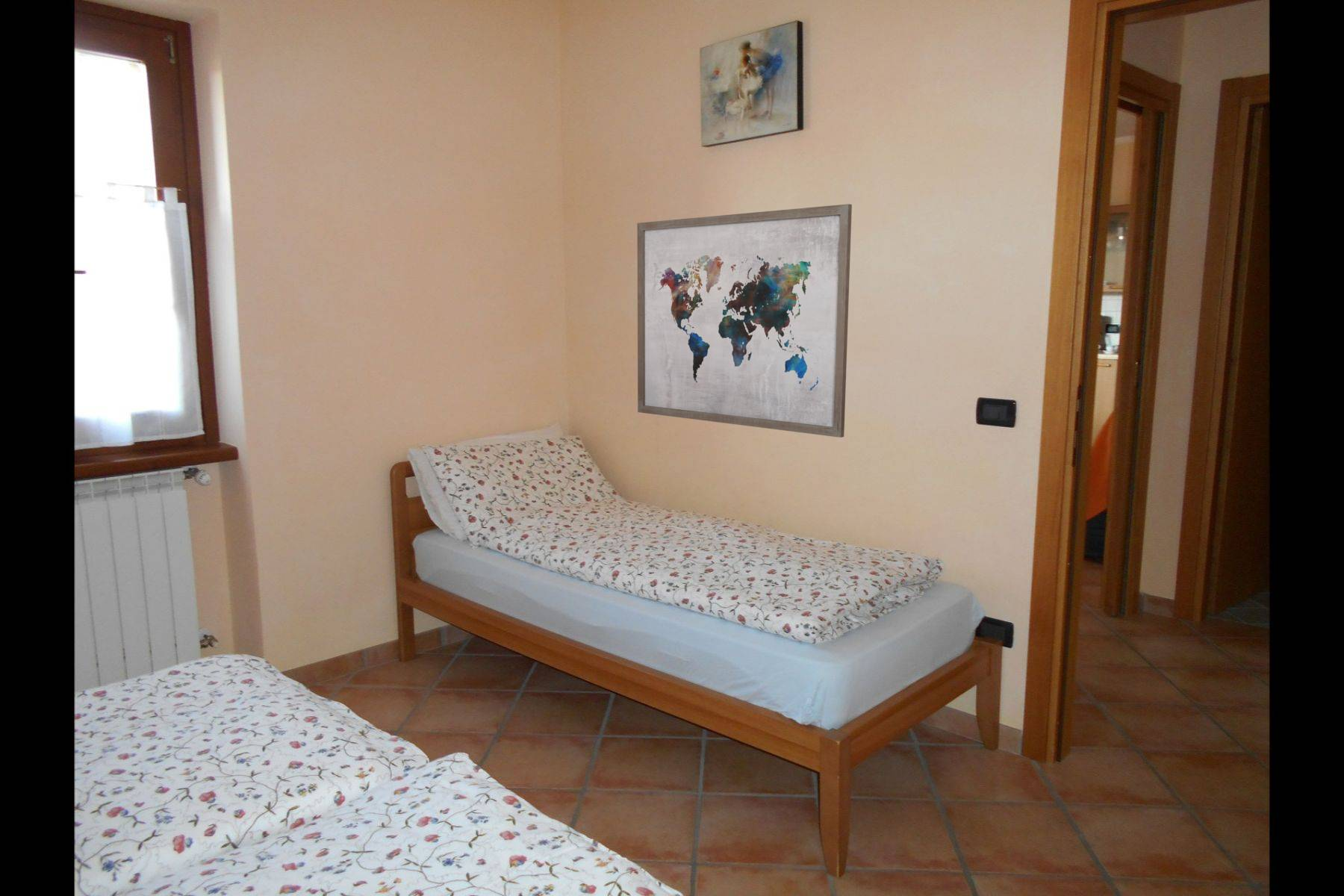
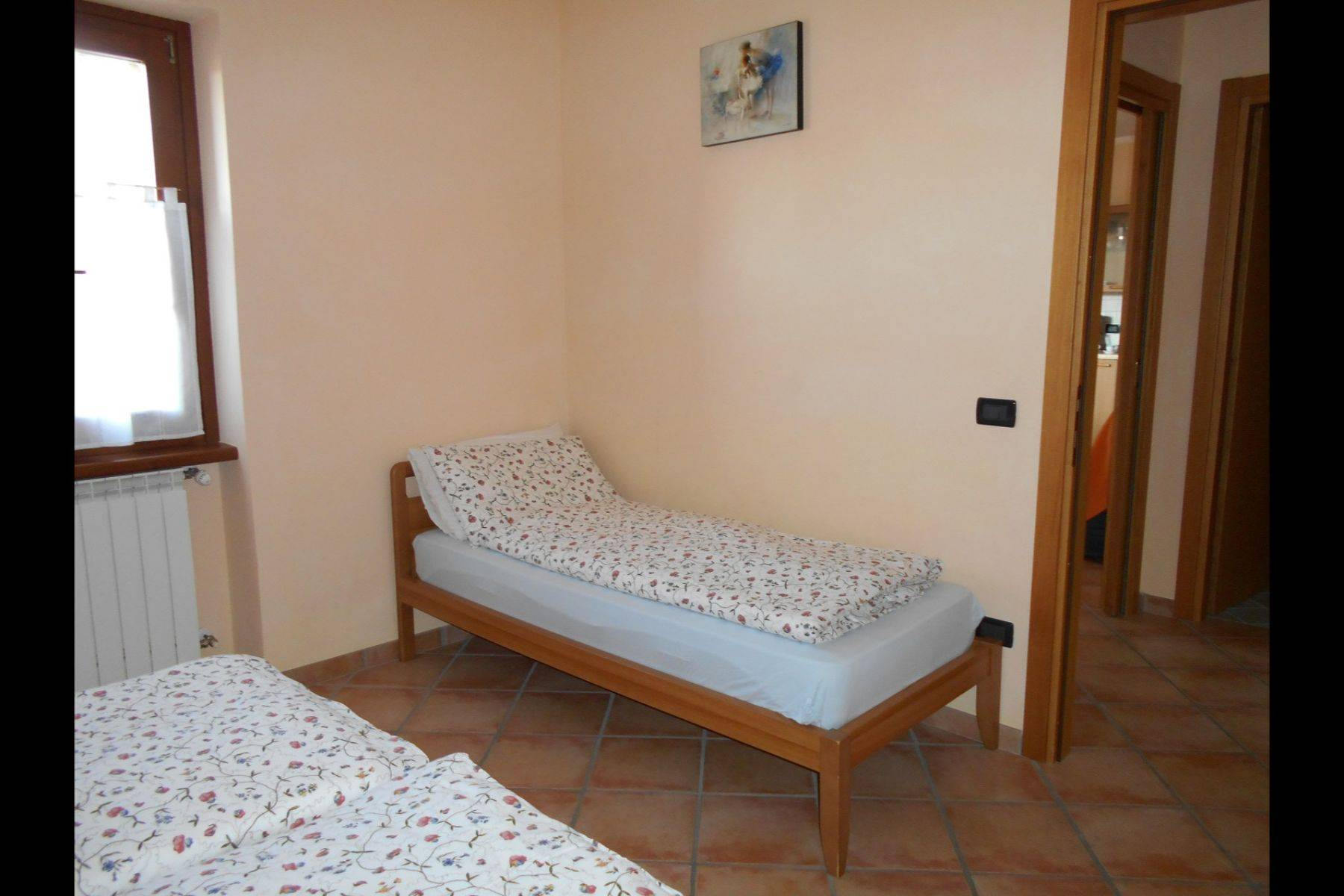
- wall art [637,203,853,438]
